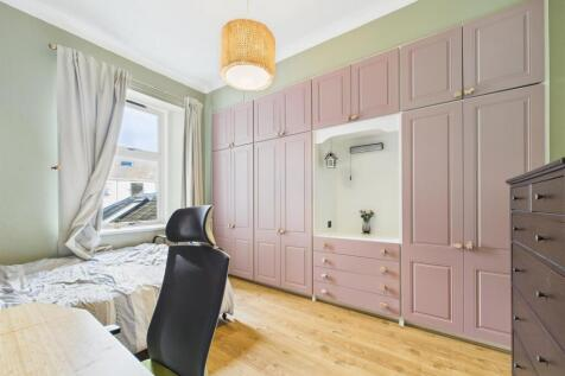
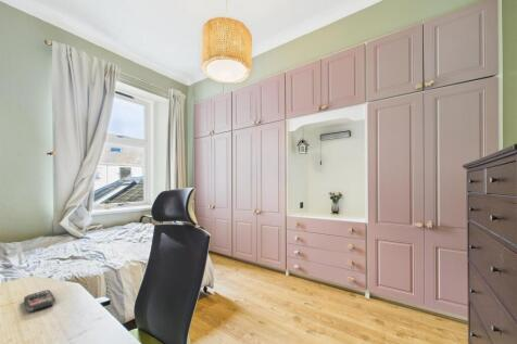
+ smartphone [23,289,56,313]
